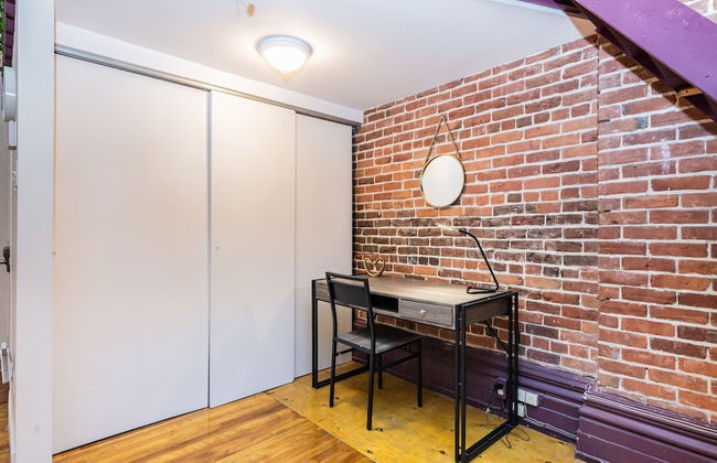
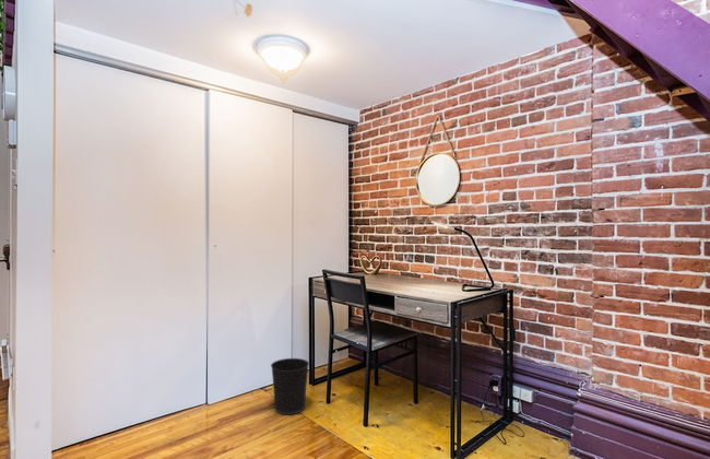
+ wastebasket [270,357,310,415]
